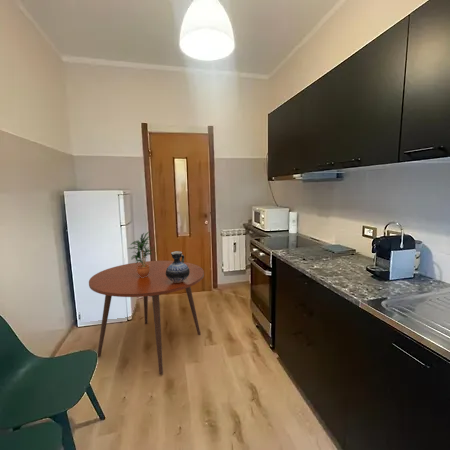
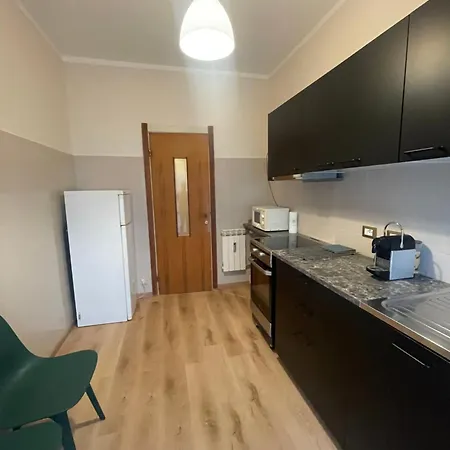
- potted plant [126,231,156,278]
- dining table [88,260,205,376]
- ceramic jug [166,250,190,283]
